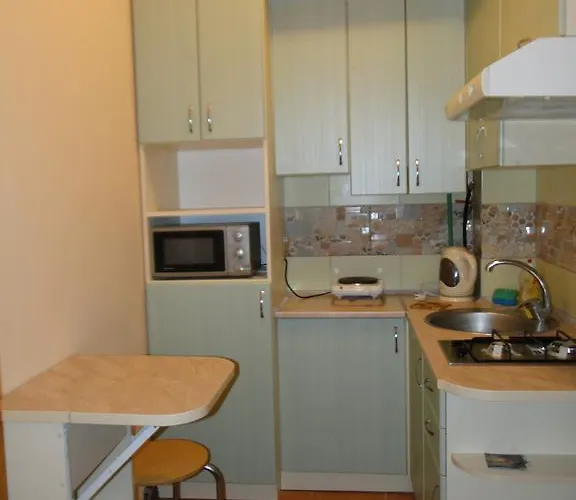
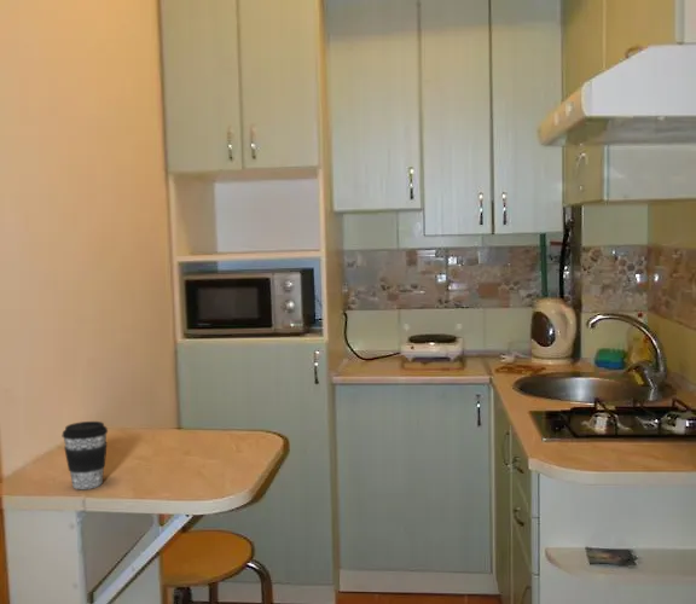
+ coffee cup [62,420,109,490]
